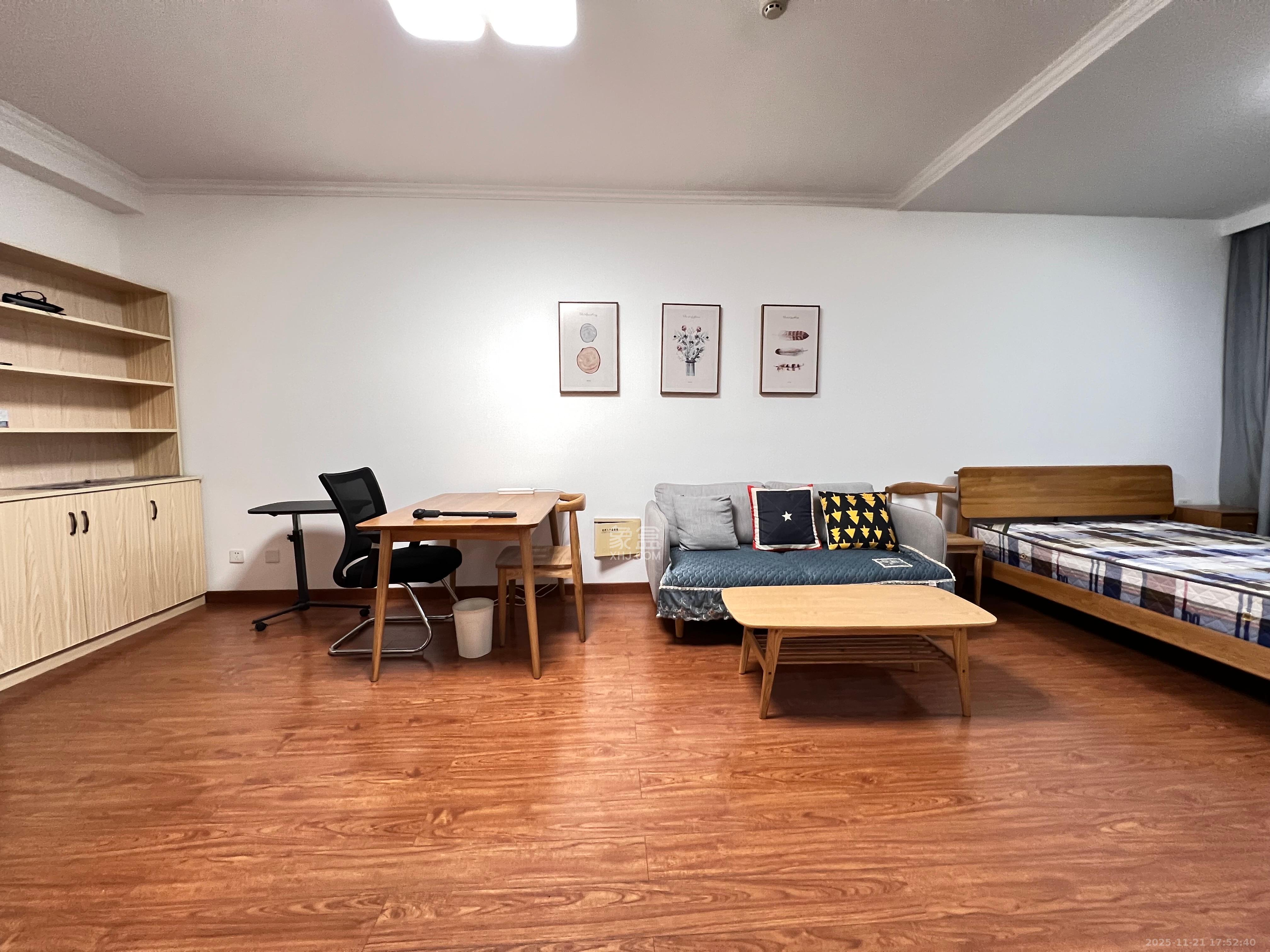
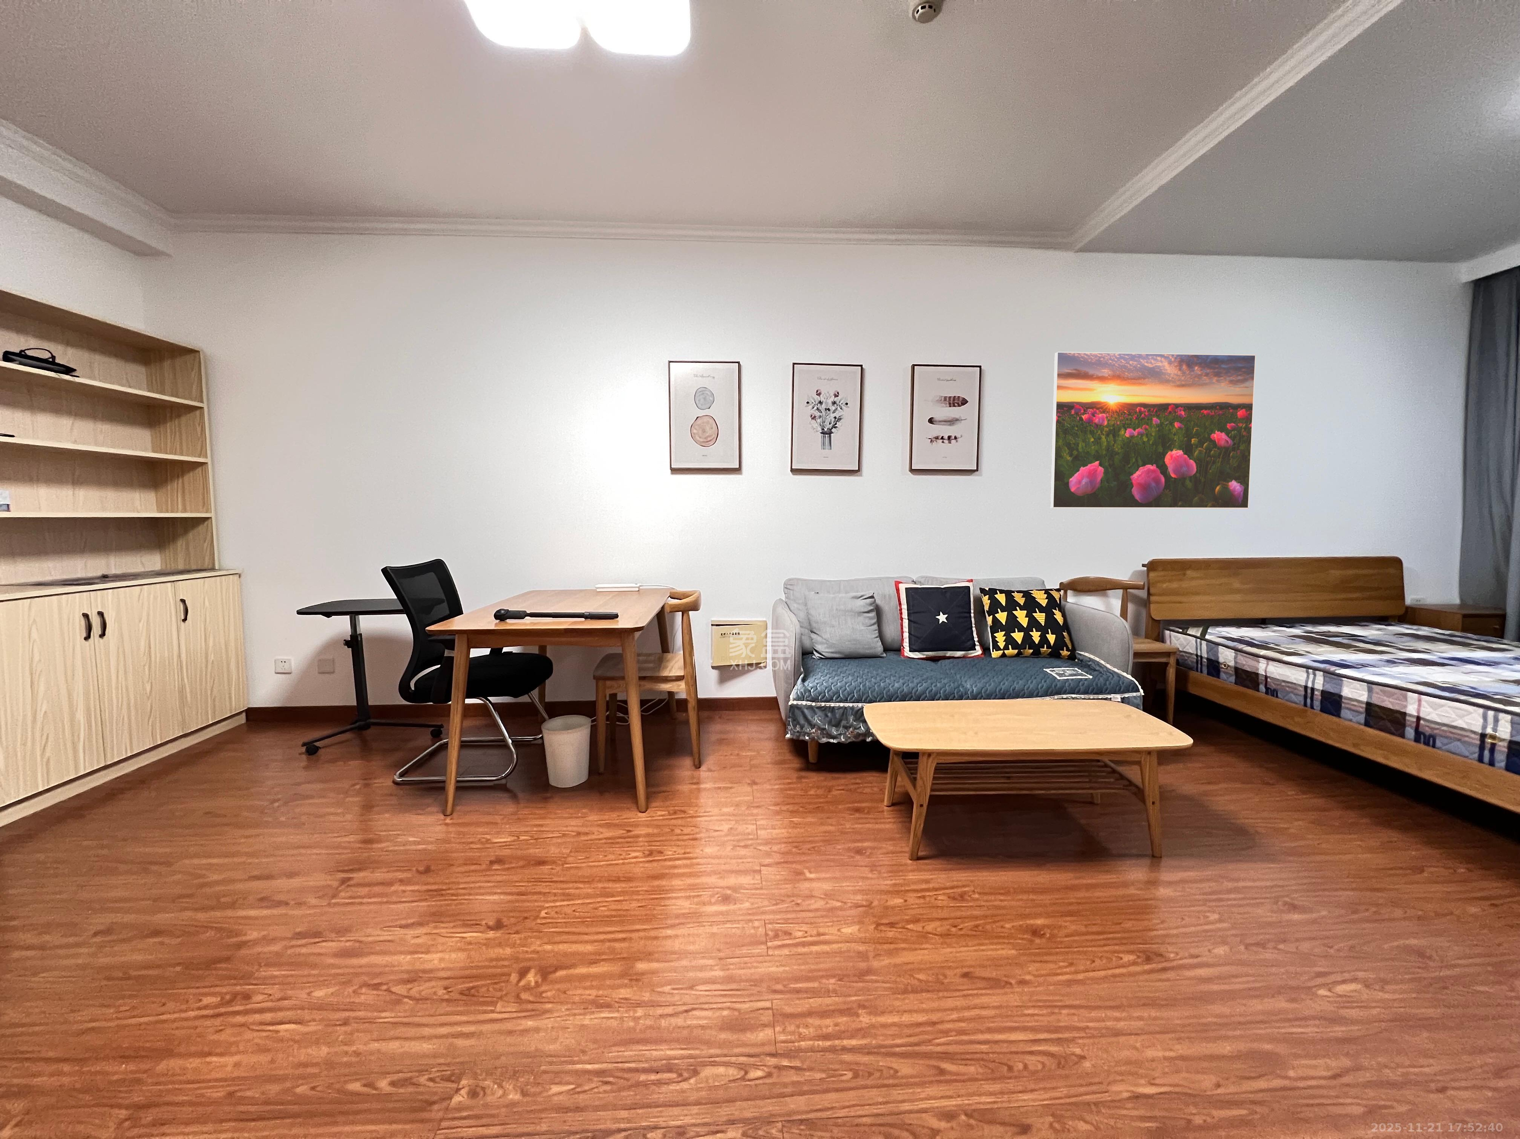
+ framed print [1050,352,1257,508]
